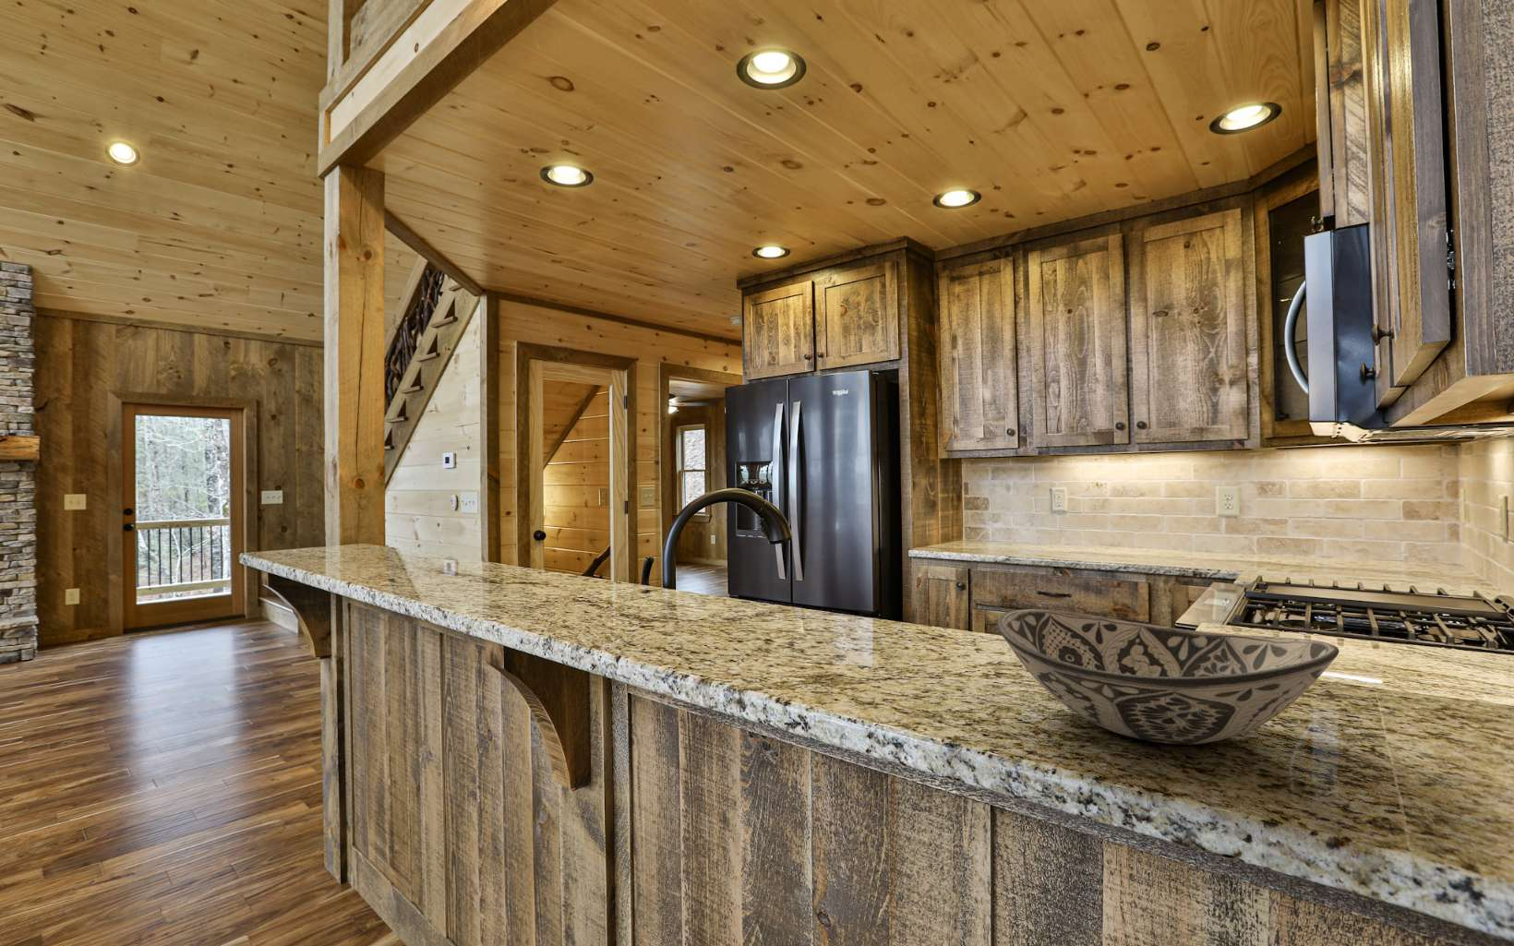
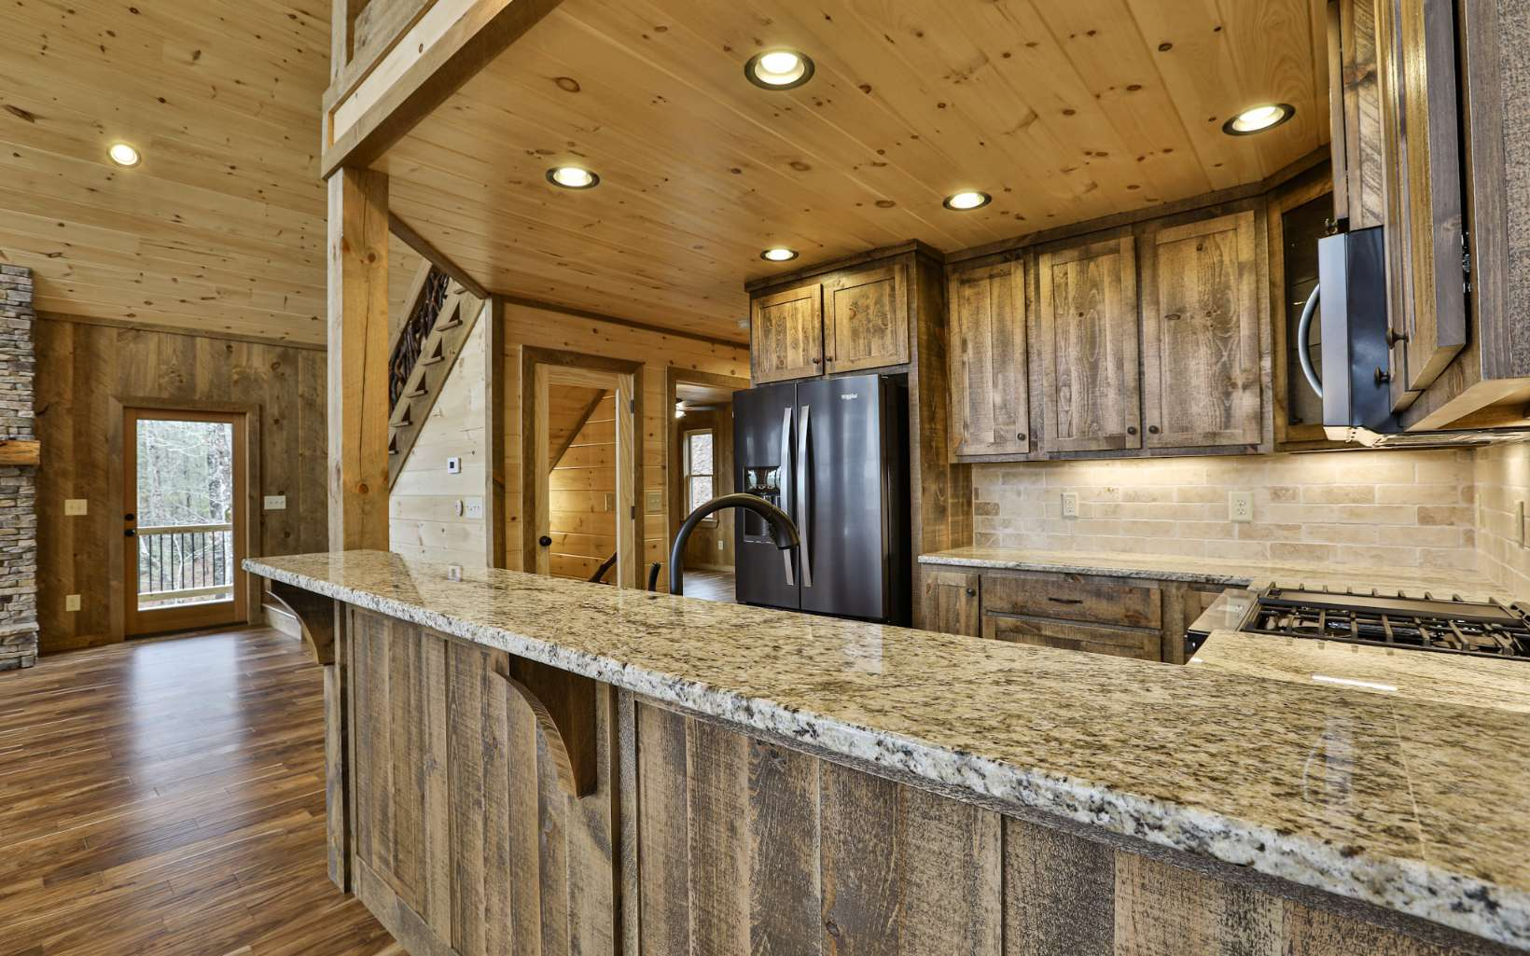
- decorative bowl [996,608,1341,744]
